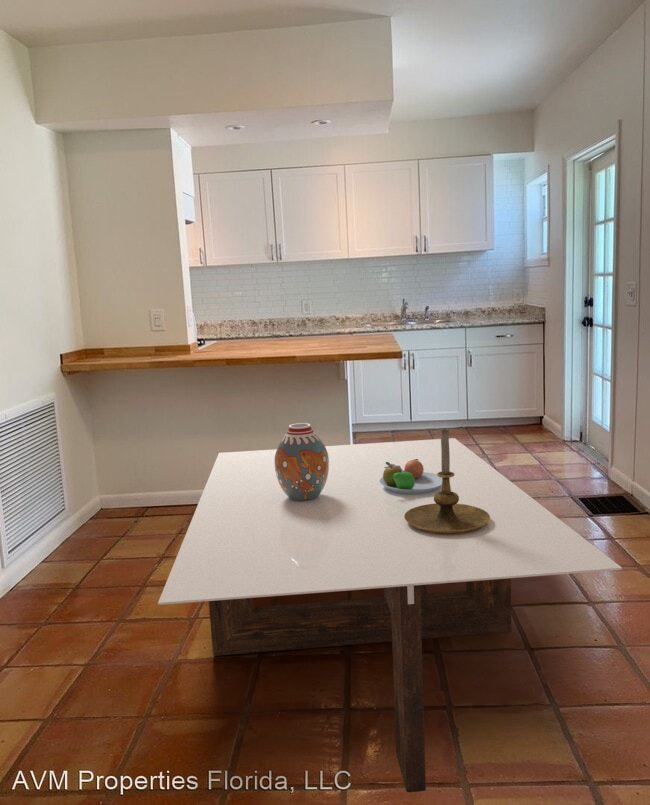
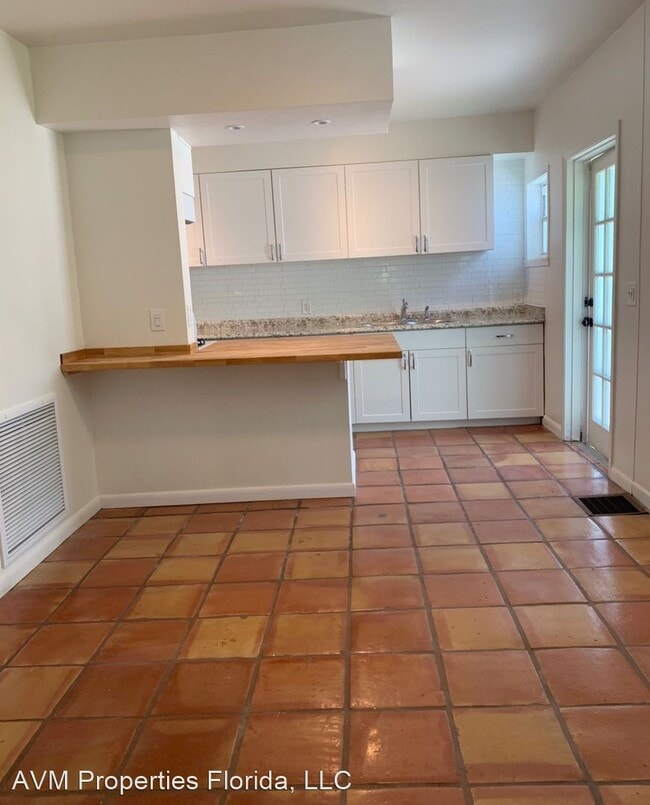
- candle holder [404,428,490,533]
- dining table [157,437,623,794]
- fruit bowl [380,459,442,494]
- vase [274,422,329,501]
